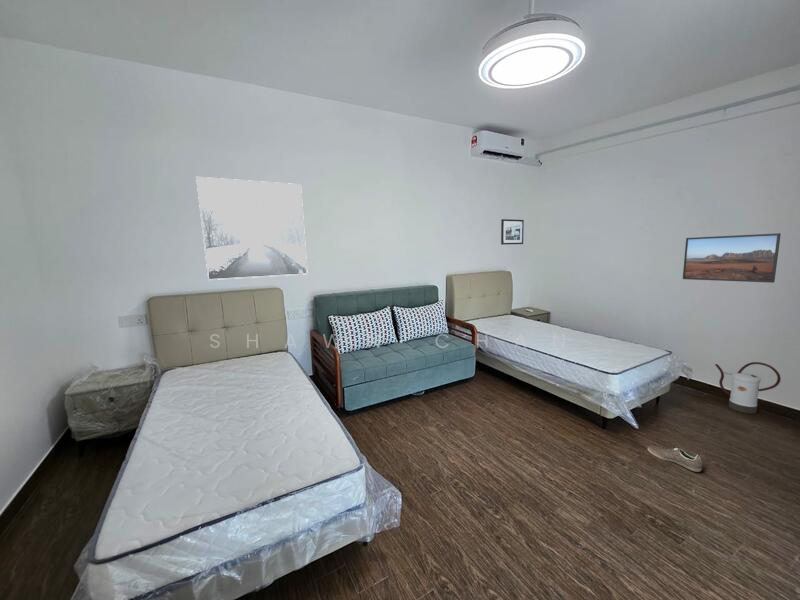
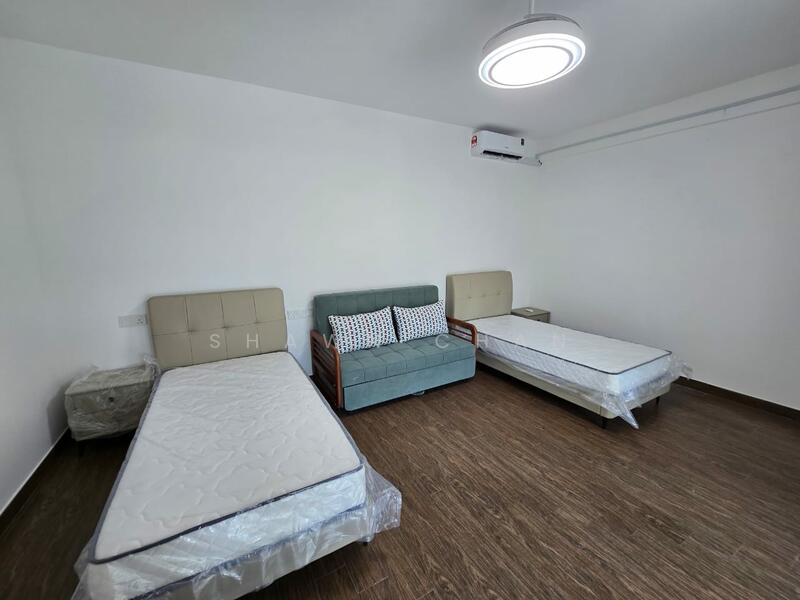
- sneaker [647,445,703,473]
- picture frame [500,218,525,246]
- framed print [195,176,309,281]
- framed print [682,232,782,284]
- watering can [714,361,782,415]
